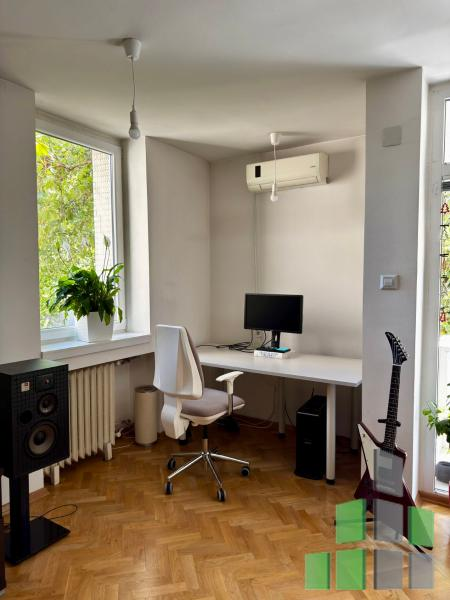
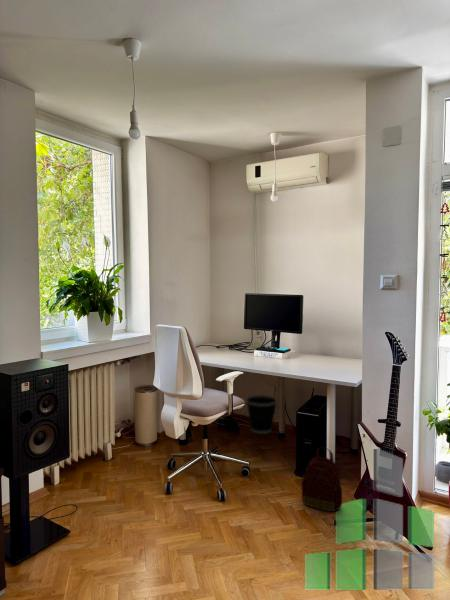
+ backpack [300,446,343,513]
+ wastebasket [245,394,278,435]
